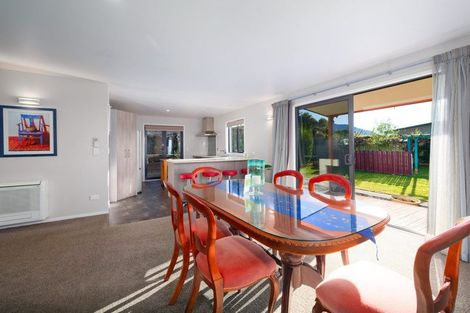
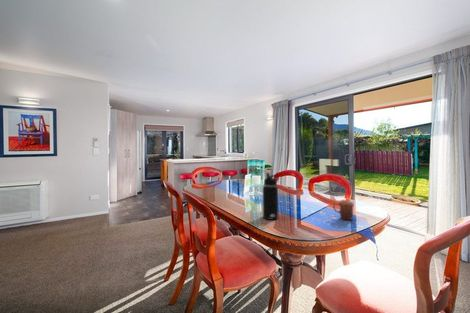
+ mug [332,200,355,221]
+ water bottle [262,172,280,221]
